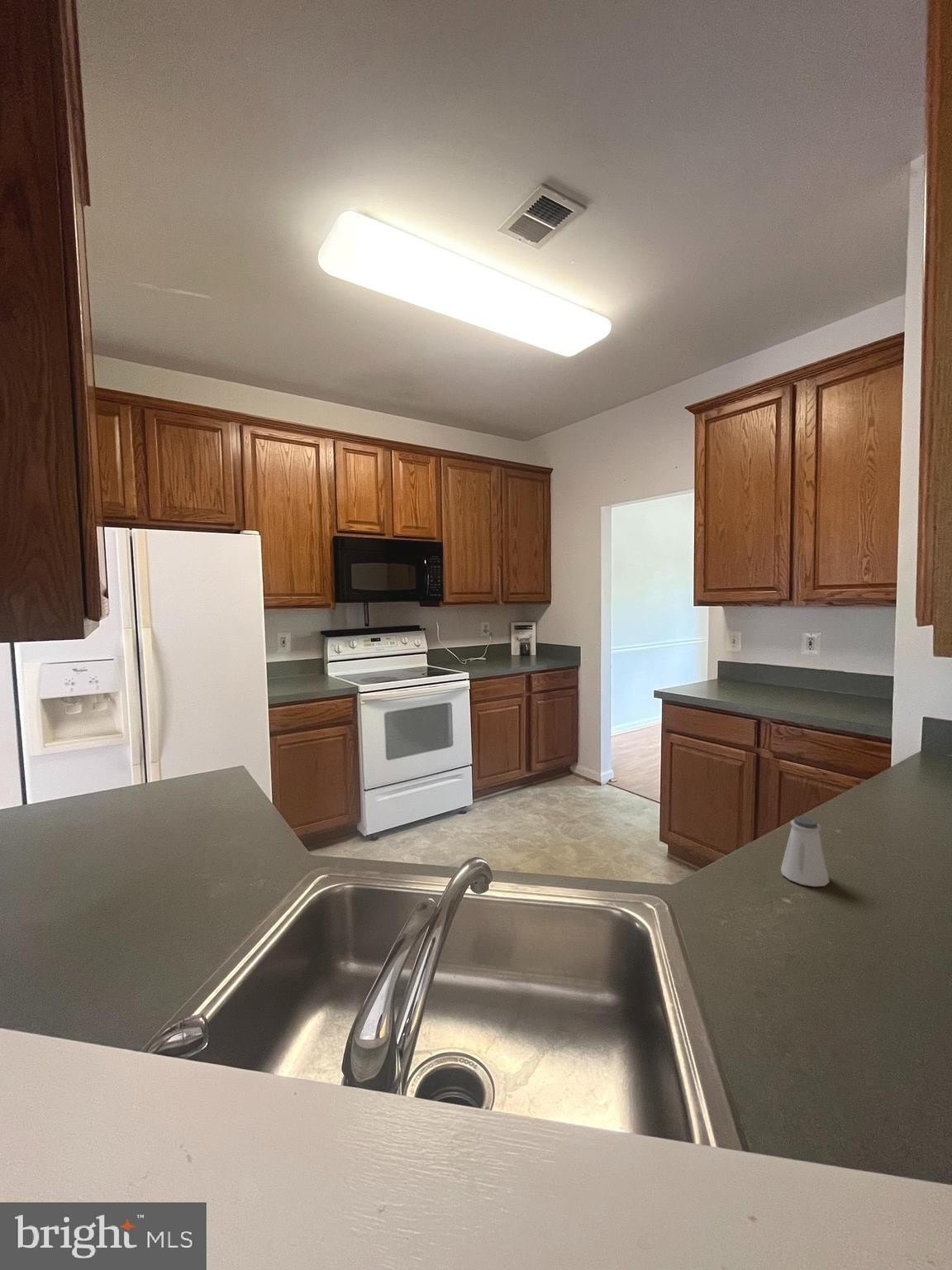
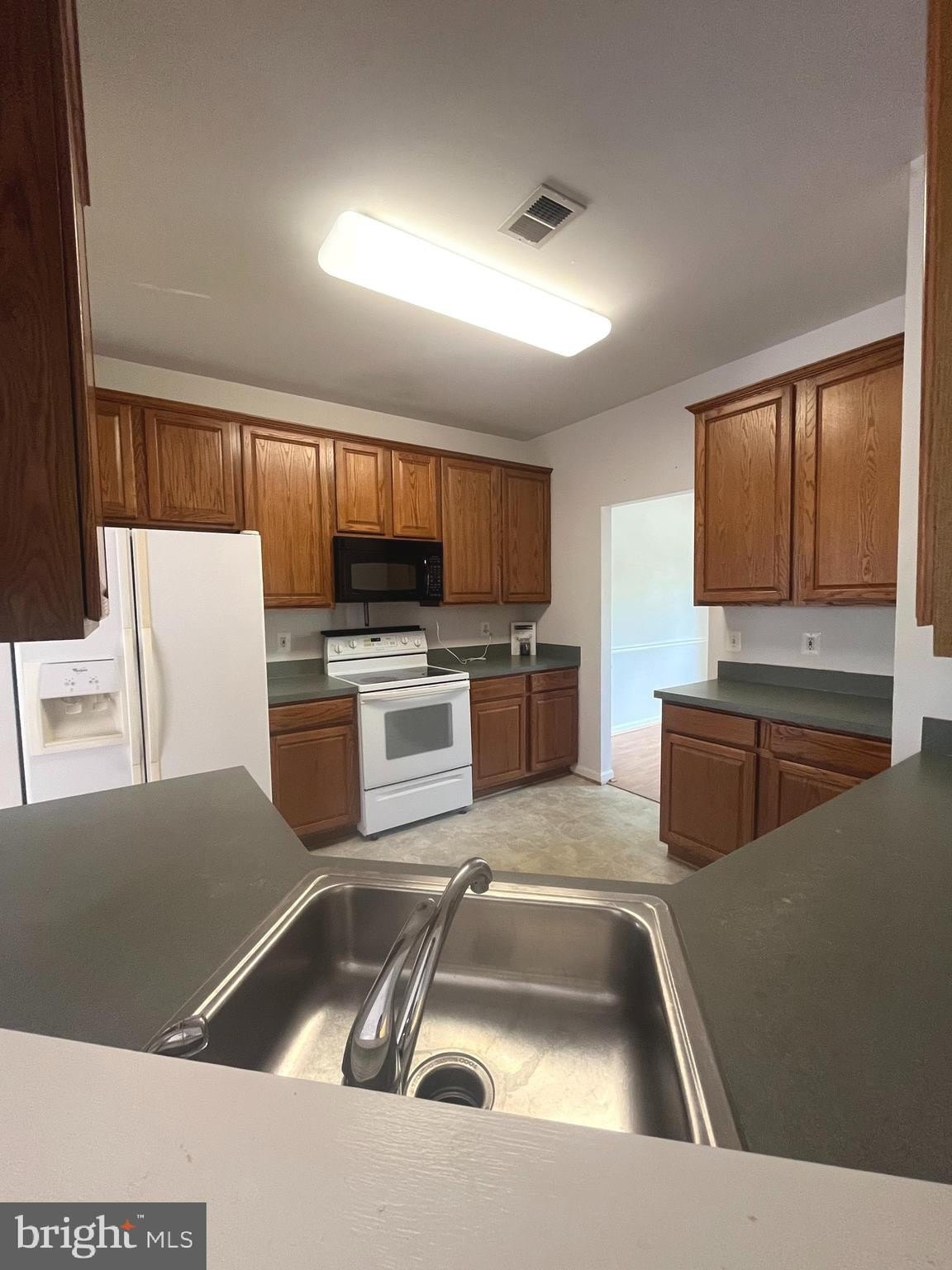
- saltshaker [780,815,831,887]
